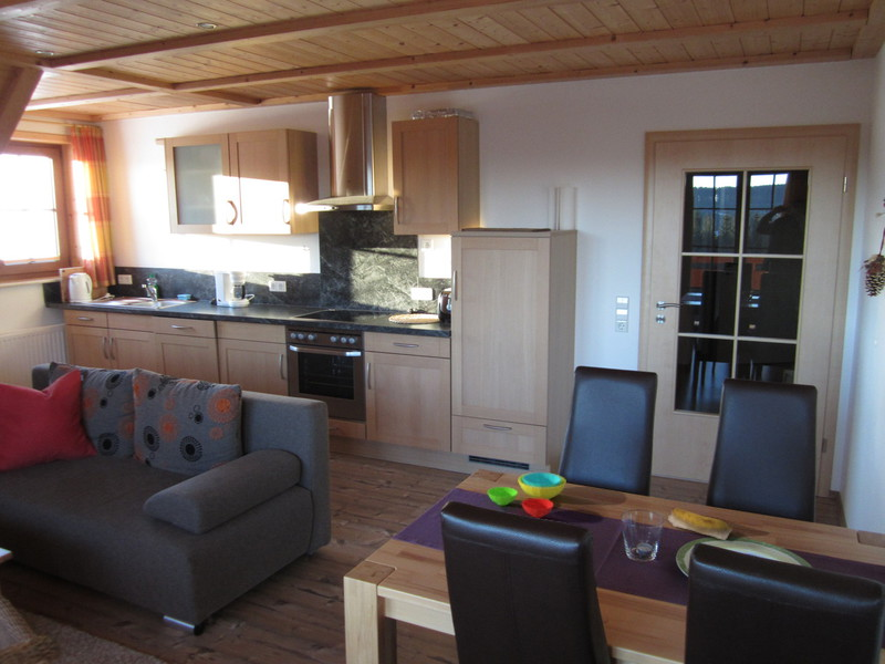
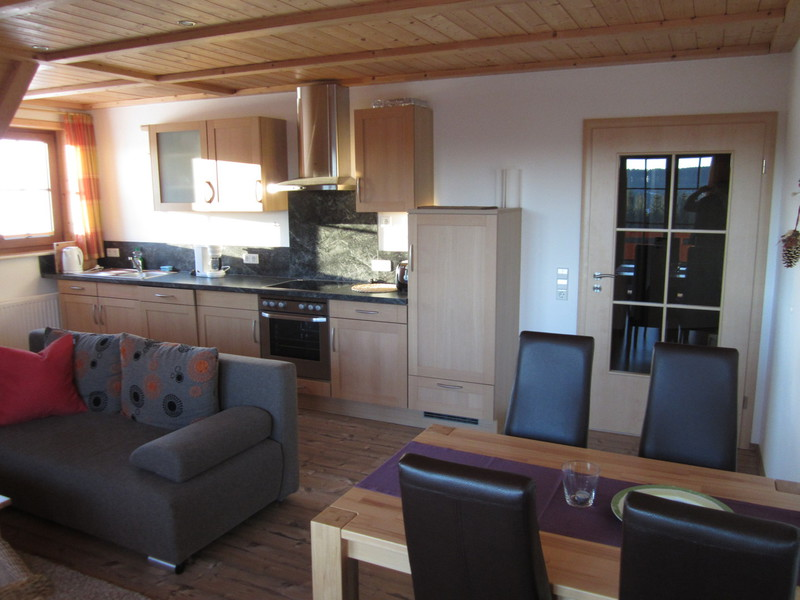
- banana [667,507,735,541]
- bowl [487,471,566,518]
